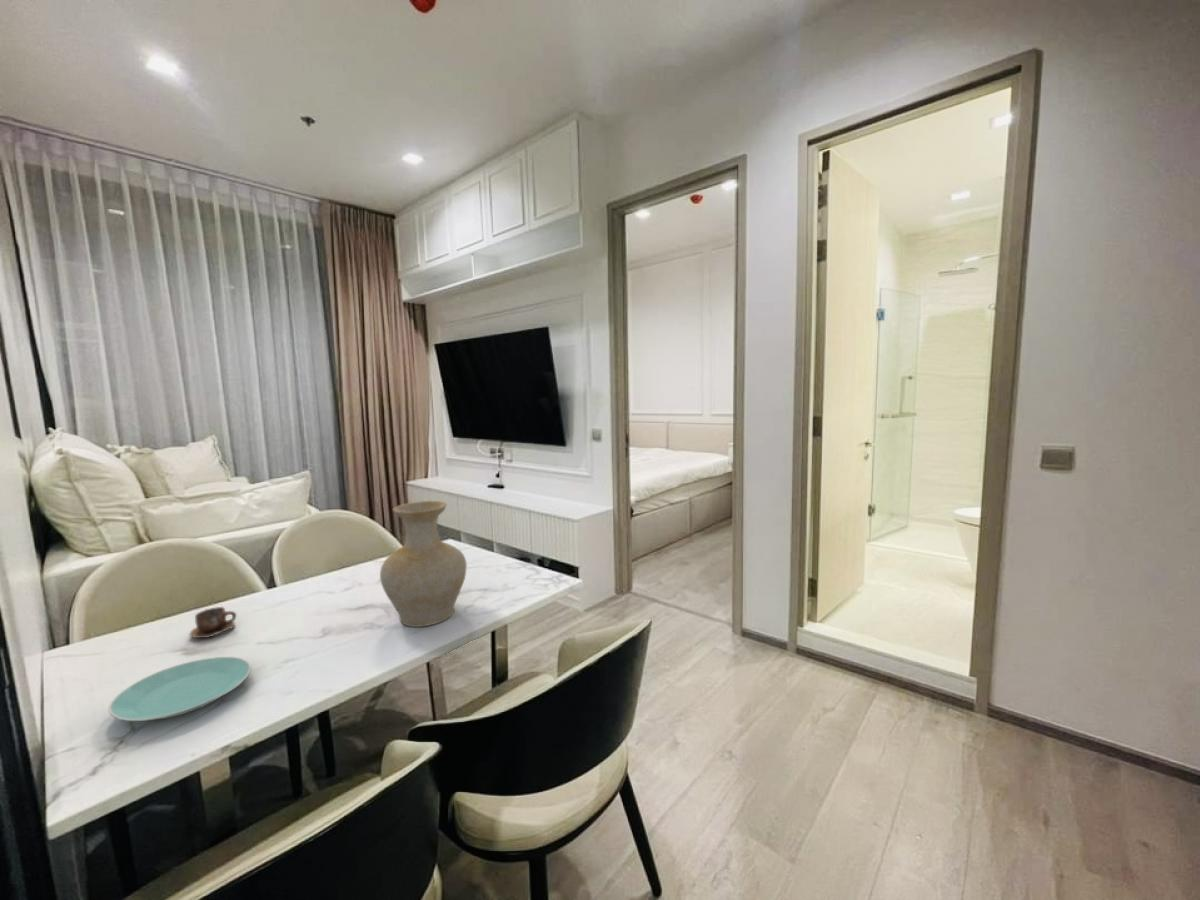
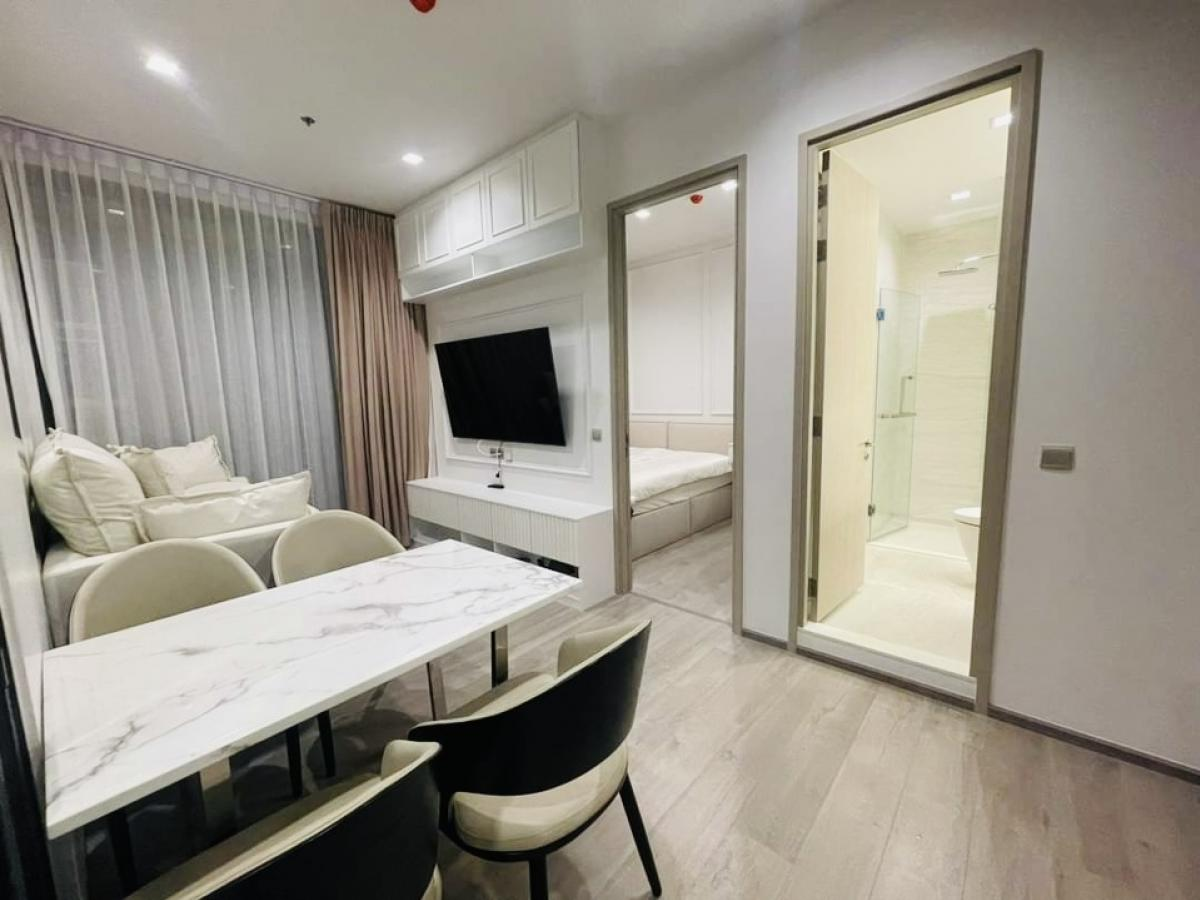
- plate [108,656,252,722]
- vase [379,500,468,628]
- cup [188,606,237,639]
